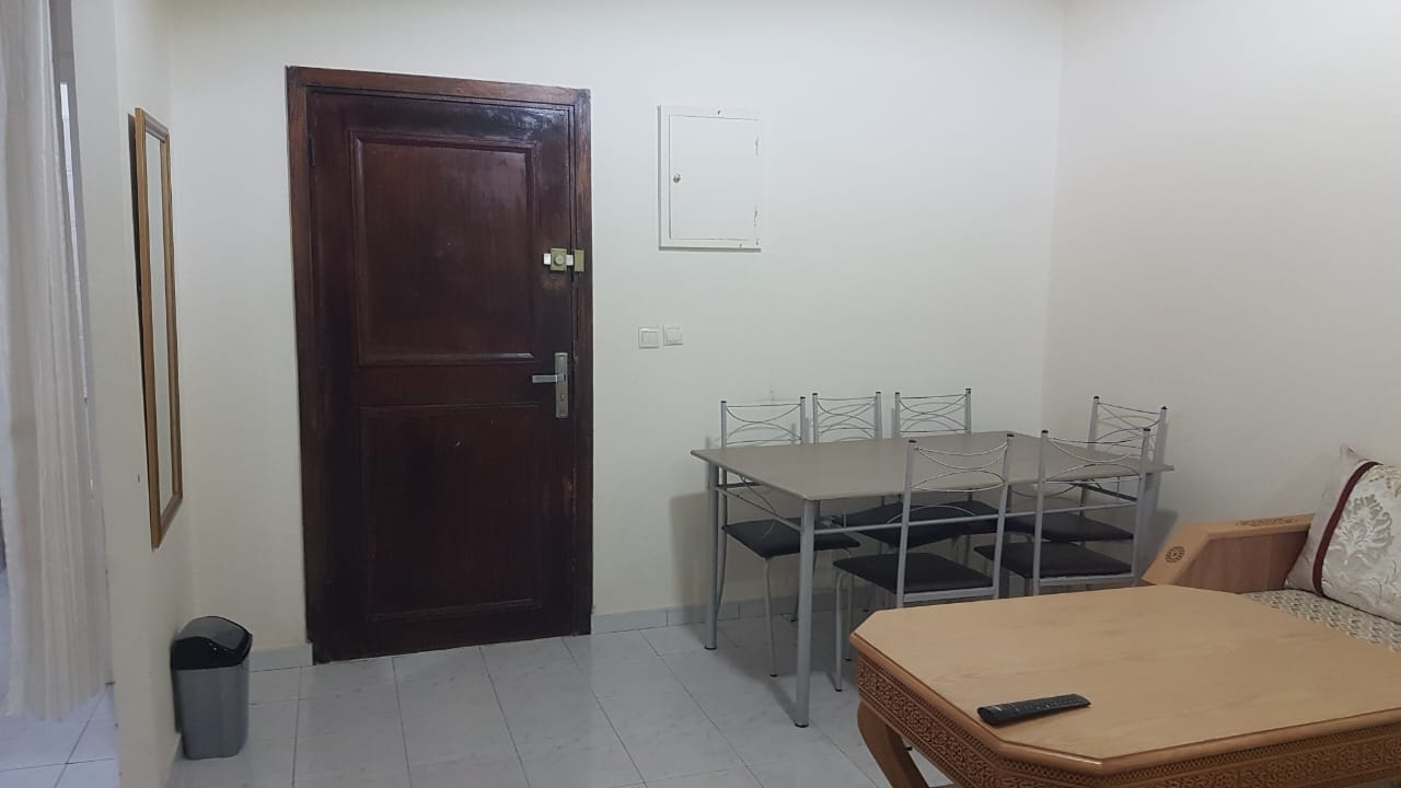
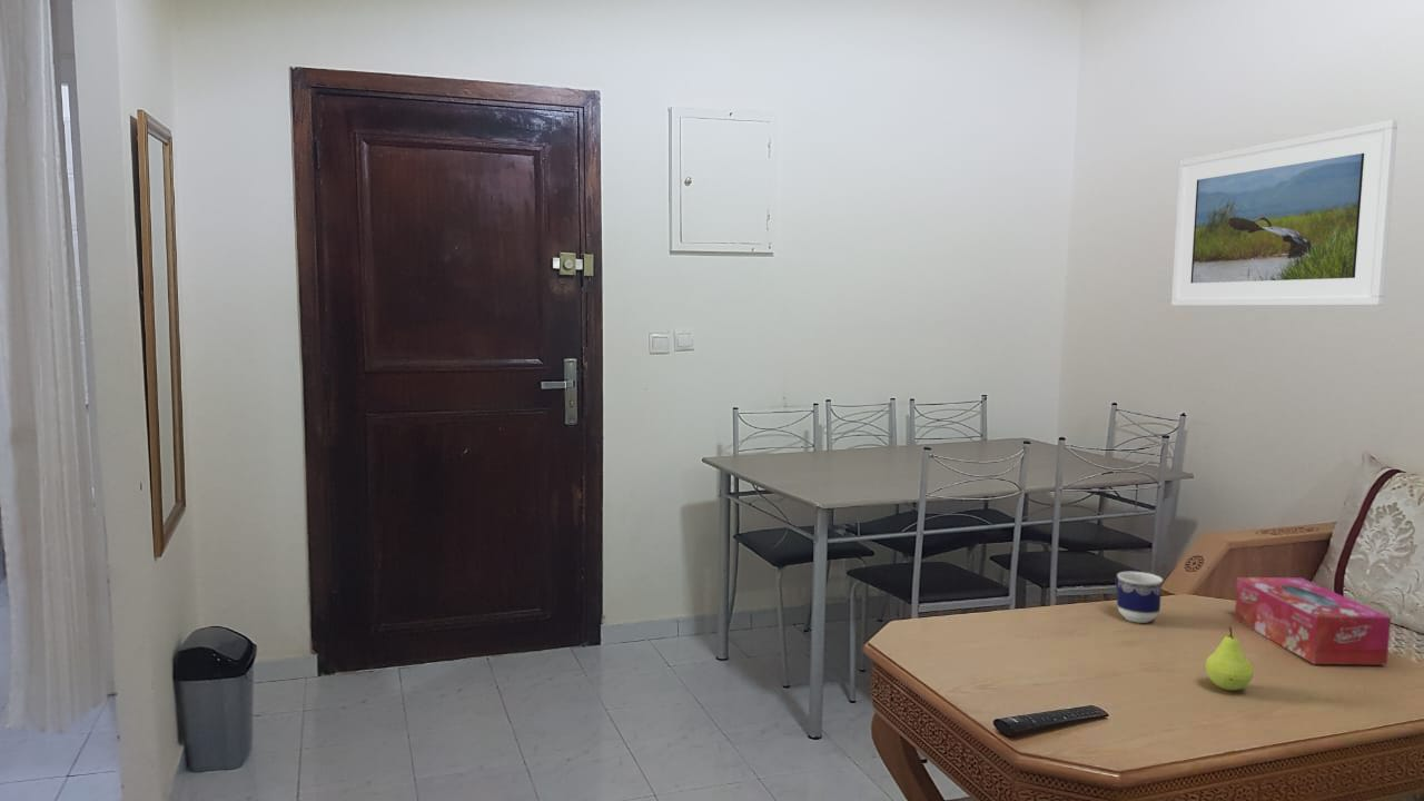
+ tissue box [1234,576,1392,666]
+ cup [1115,571,1164,624]
+ fruit [1204,626,1255,691]
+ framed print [1170,119,1398,307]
